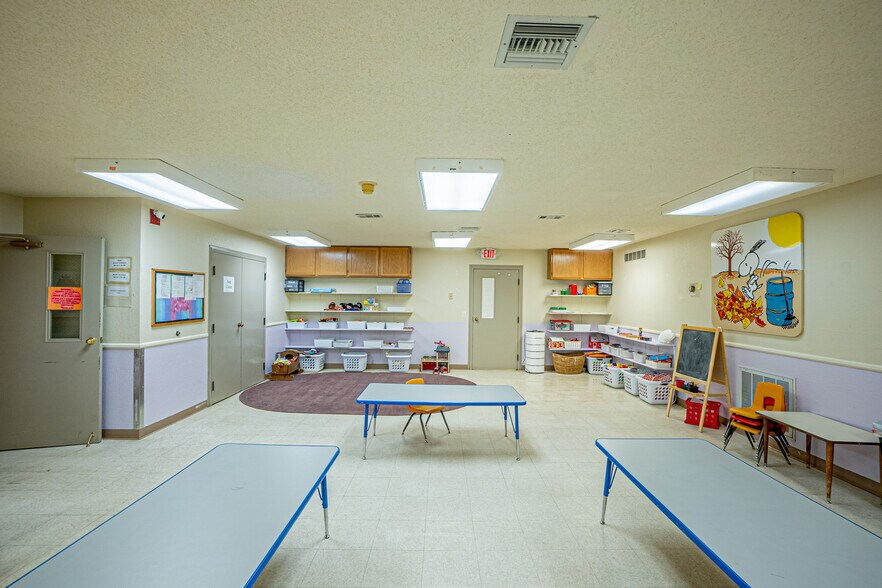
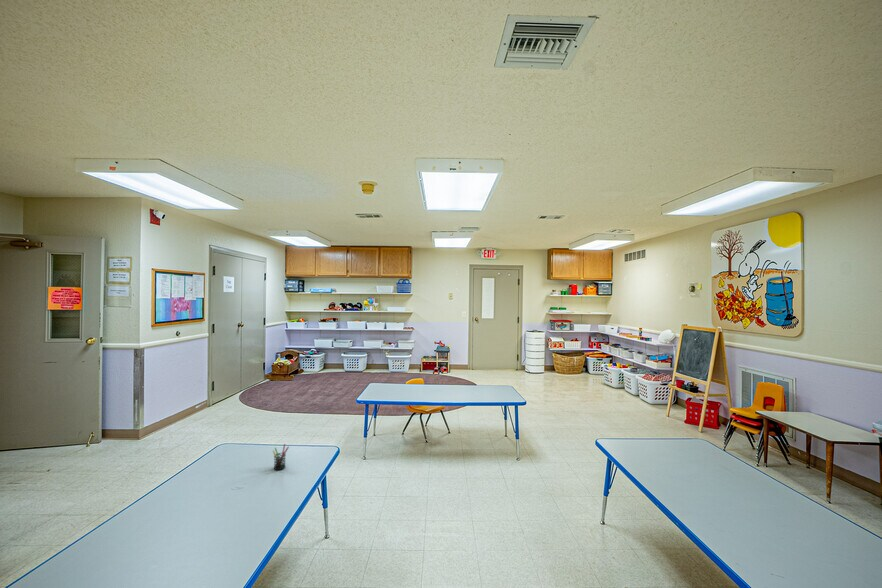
+ pen holder [272,443,290,471]
